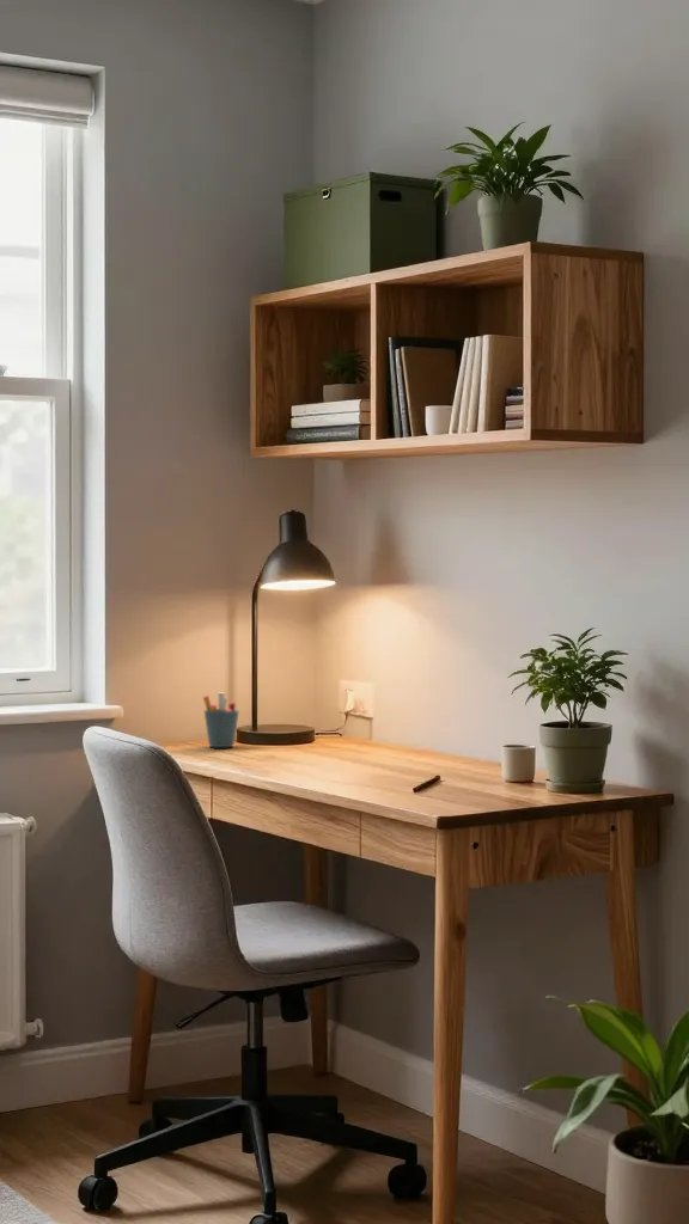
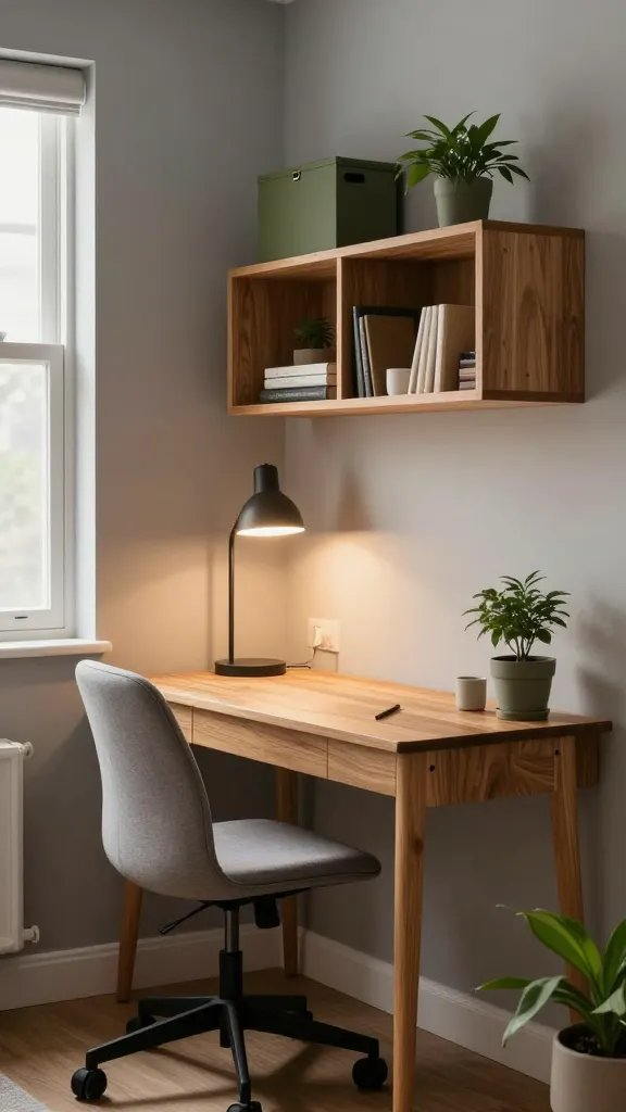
- pen holder [202,692,240,748]
